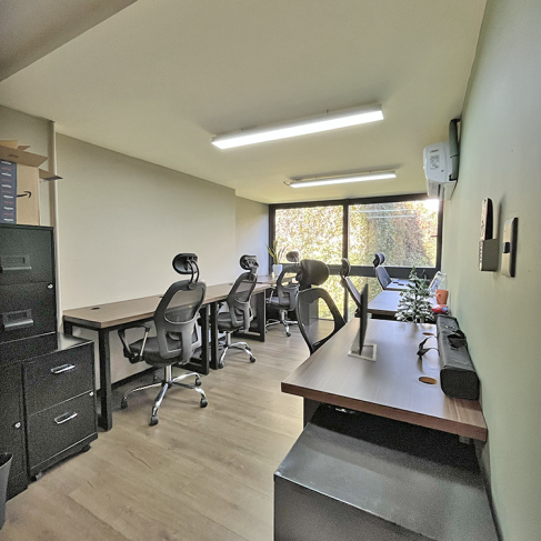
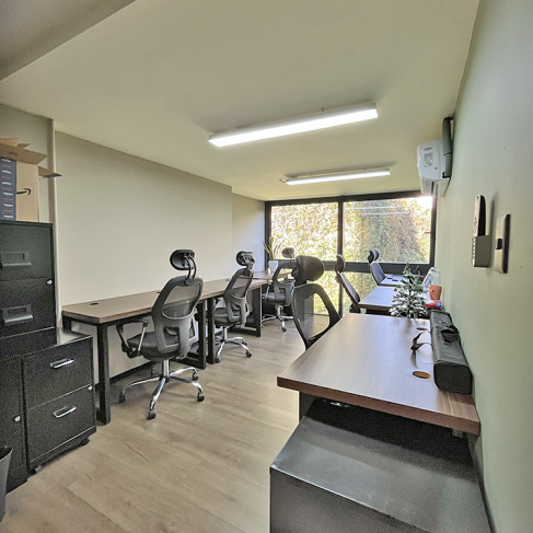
- monitor [347,282,378,362]
